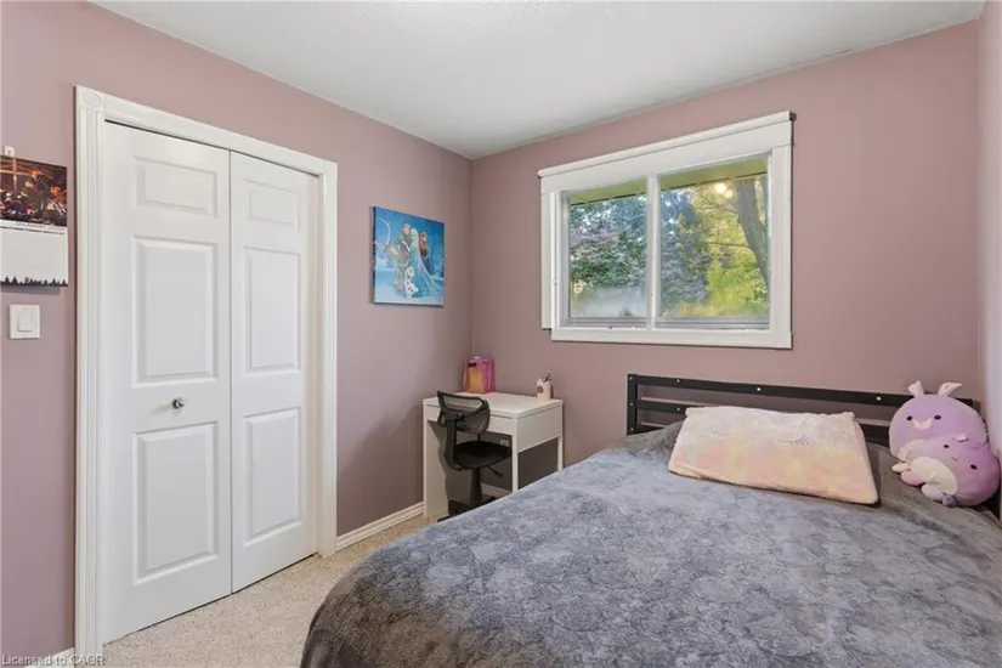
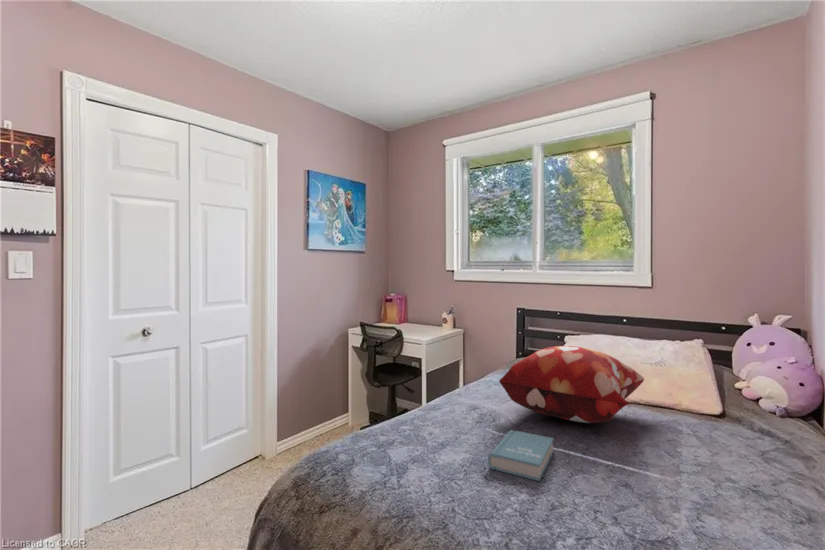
+ decorative pillow [498,345,645,424]
+ book [487,429,555,482]
